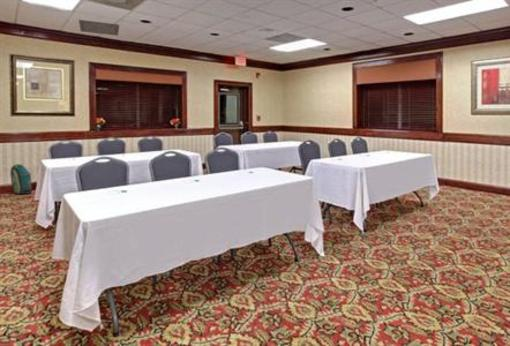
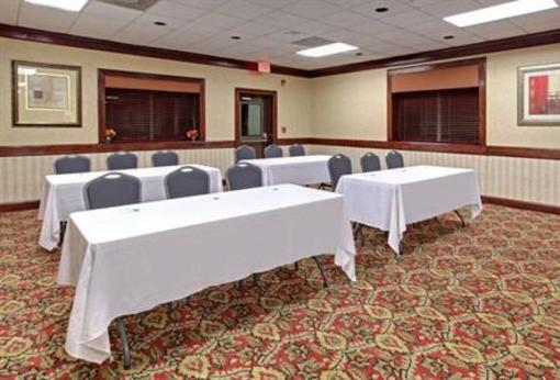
- ceiling vent [78,19,120,37]
- backpack [9,163,33,195]
